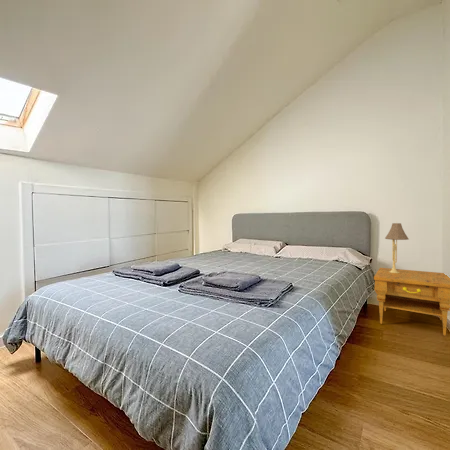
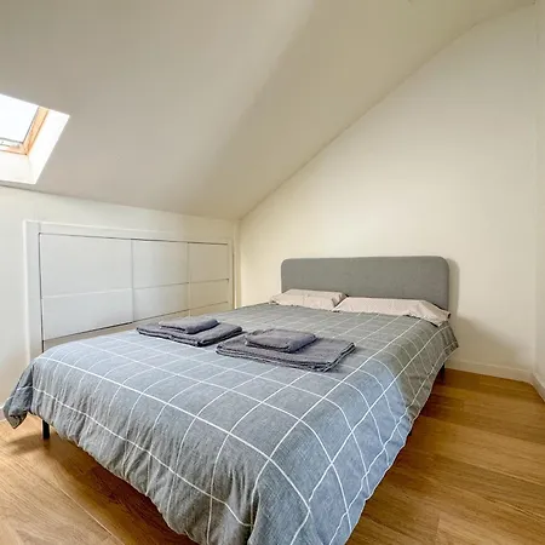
- table lamp [384,222,409,273]
- nightstand [373,267,450,337]
